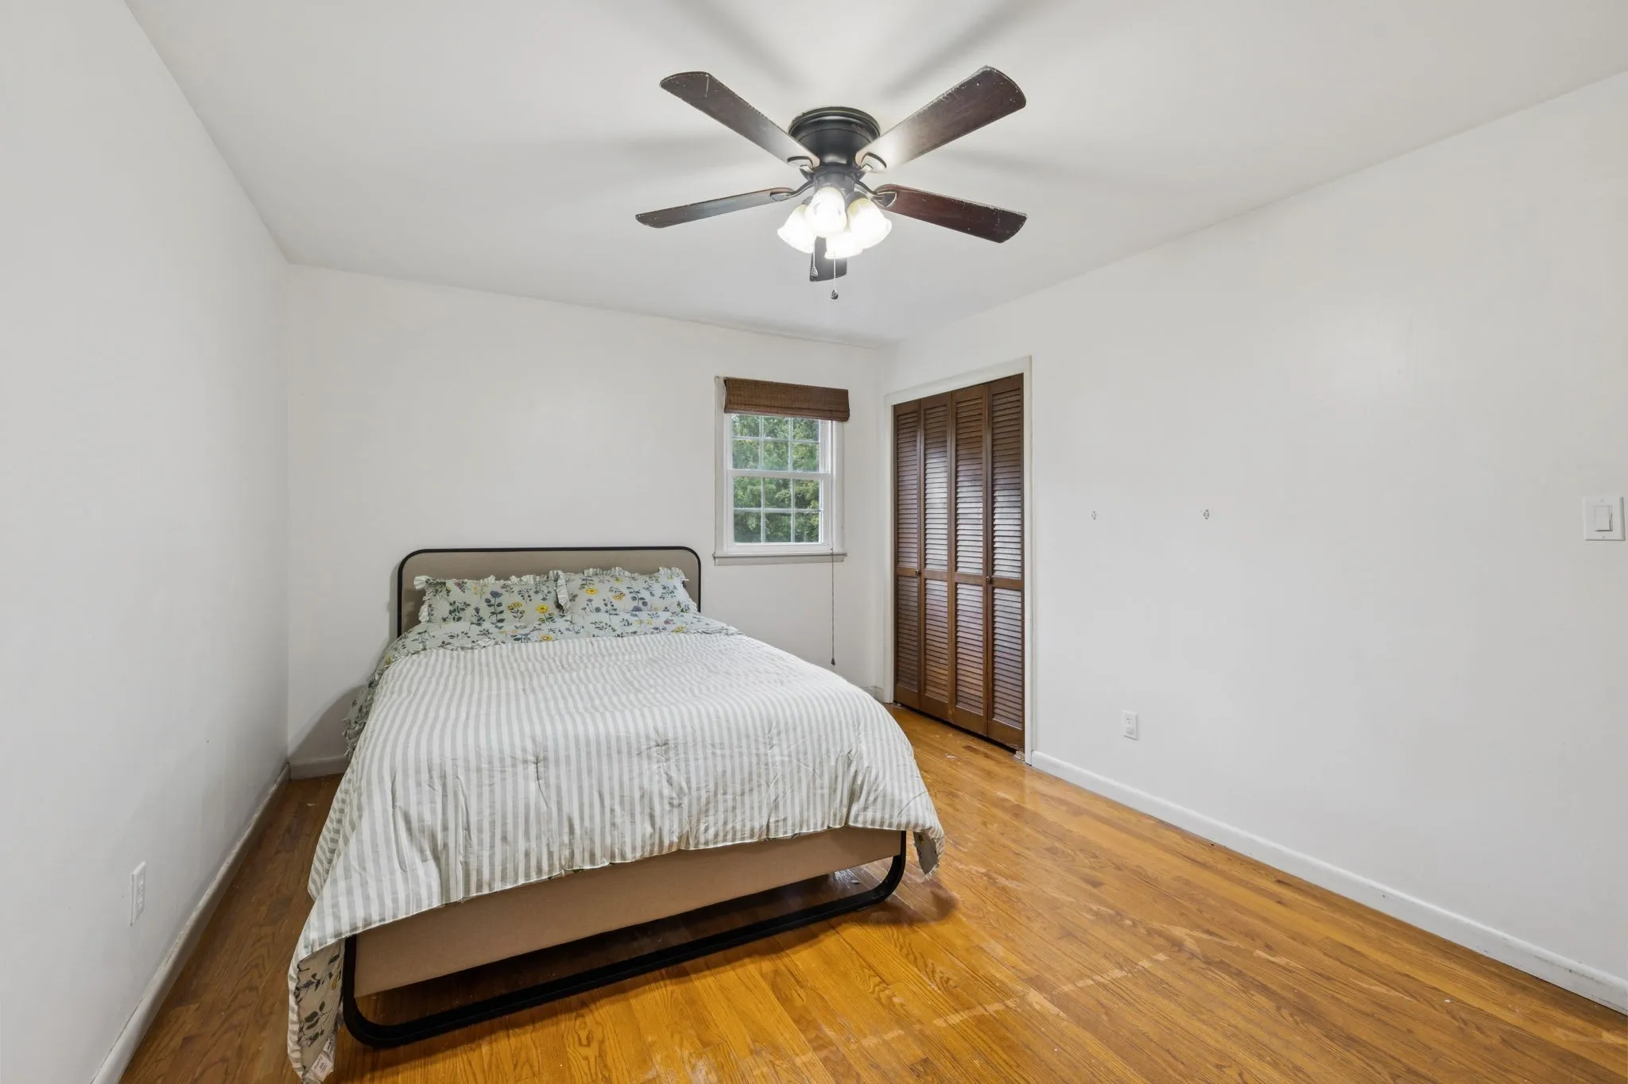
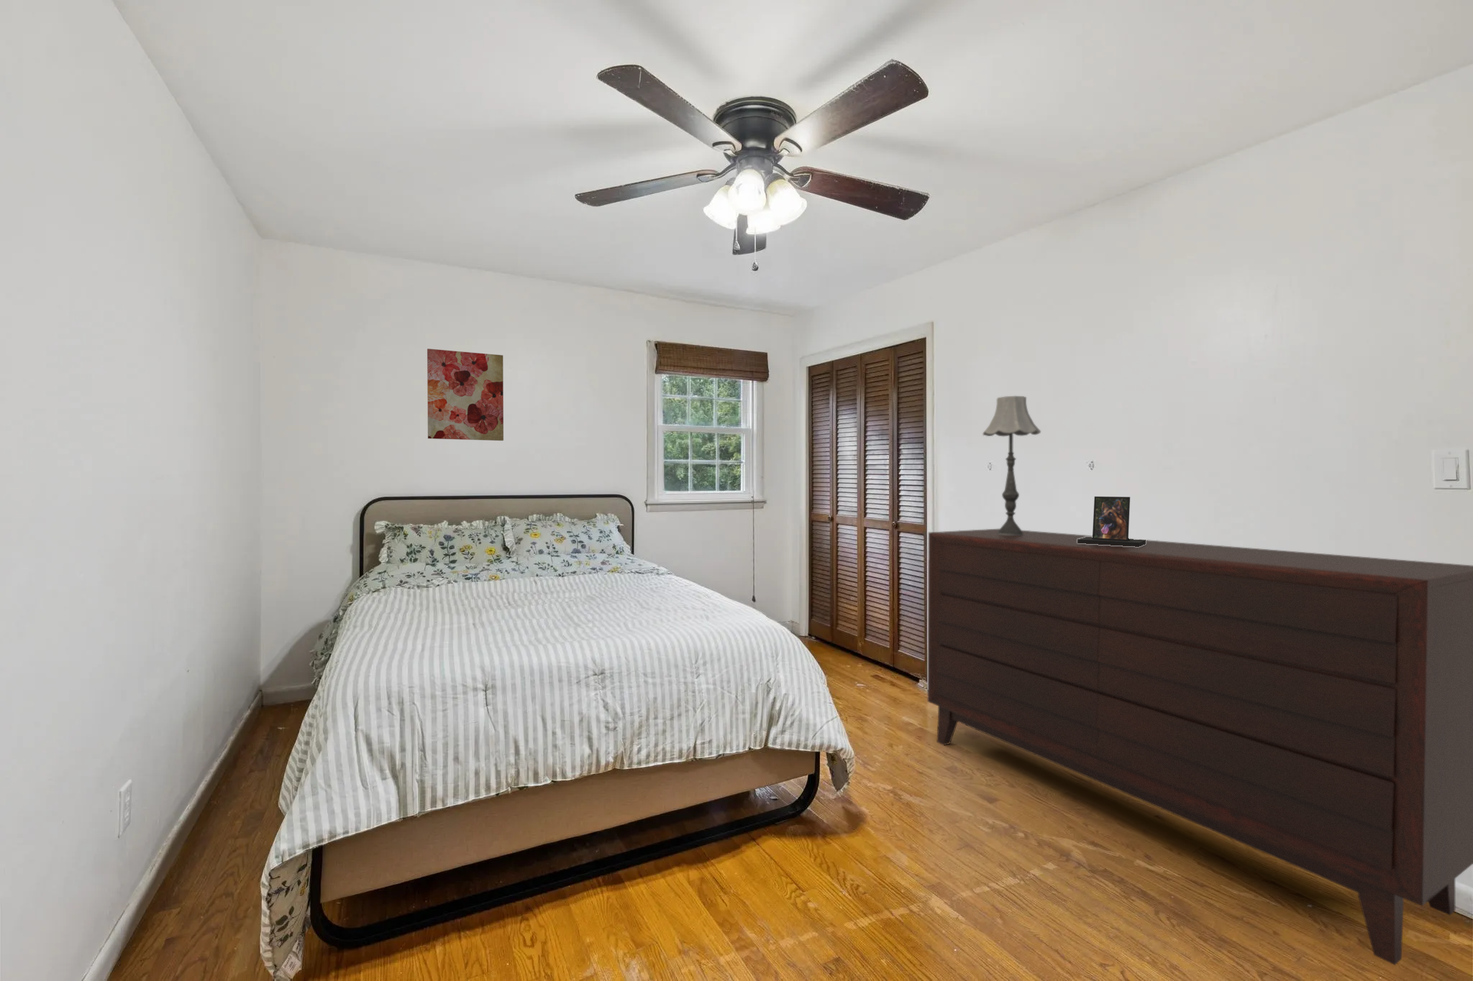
+ dresser [928,528,1473,966]
+ table lamp [981,395,1042,535]
+ photo frame [1078,496,1147,547]
+ wall art [426,348,504,441]
